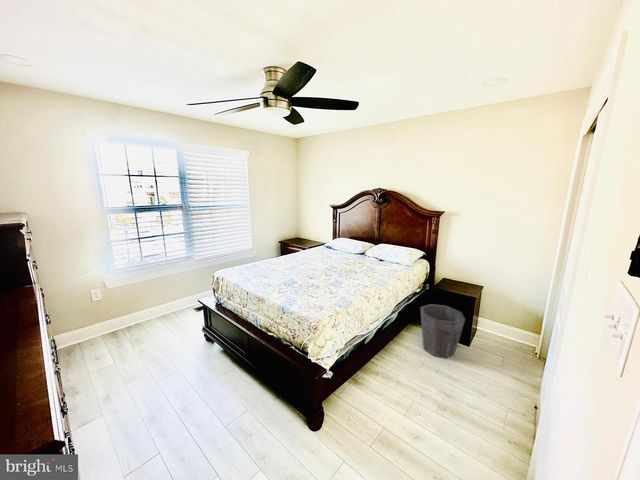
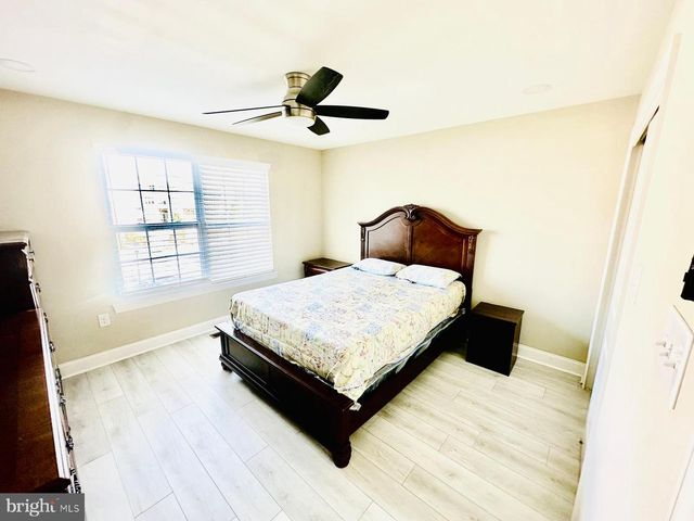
- waste bin [420,303,466,359]
